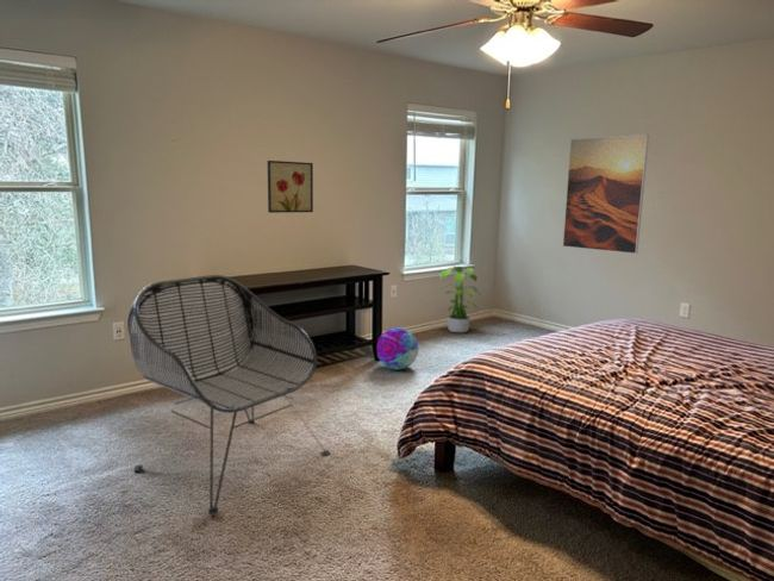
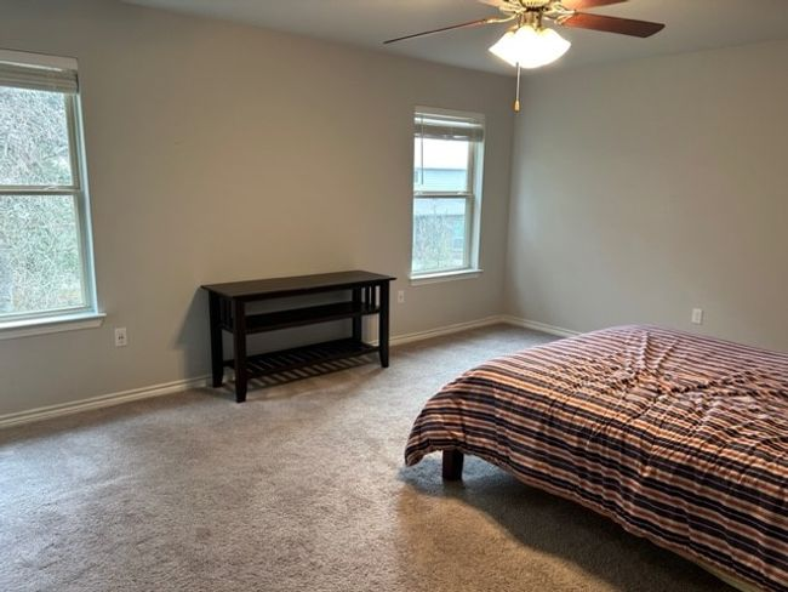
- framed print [562,133,650,255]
- chair [126,274,331,517]
- potted plant [437,263,483,333]
- decorative ball [376,326,419,370]
- wall art [267,160,314,214]
